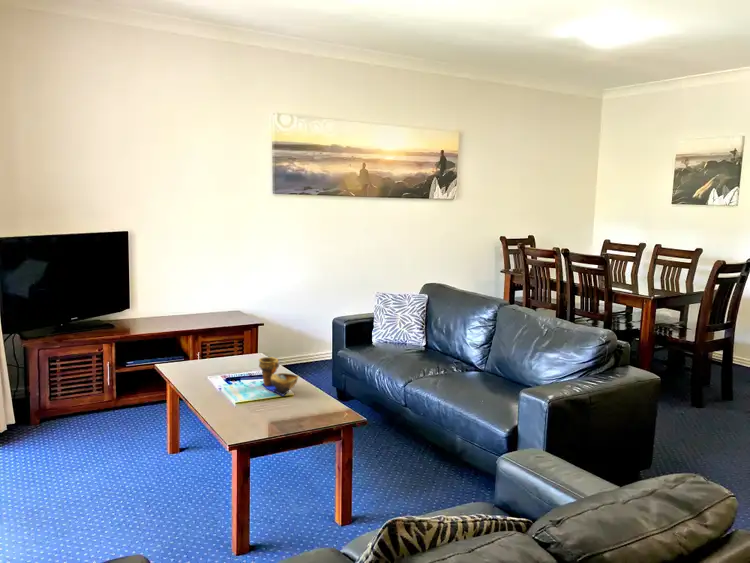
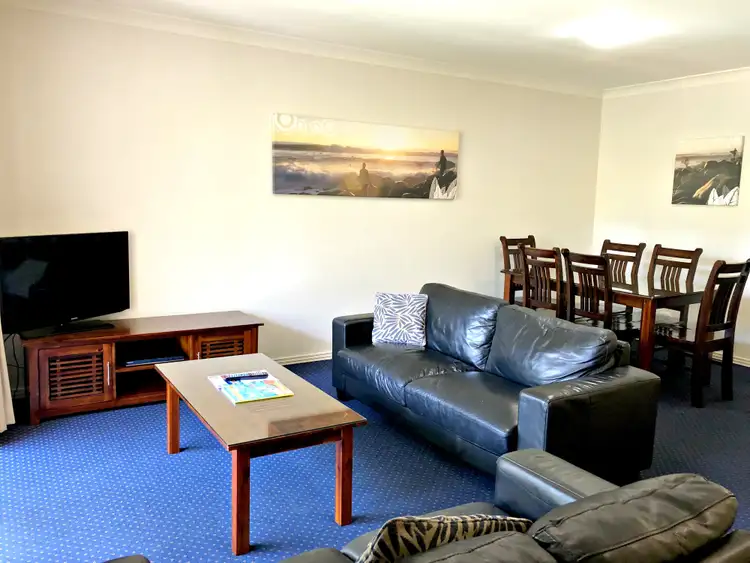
- decorative bowl [258,356,300,397]
